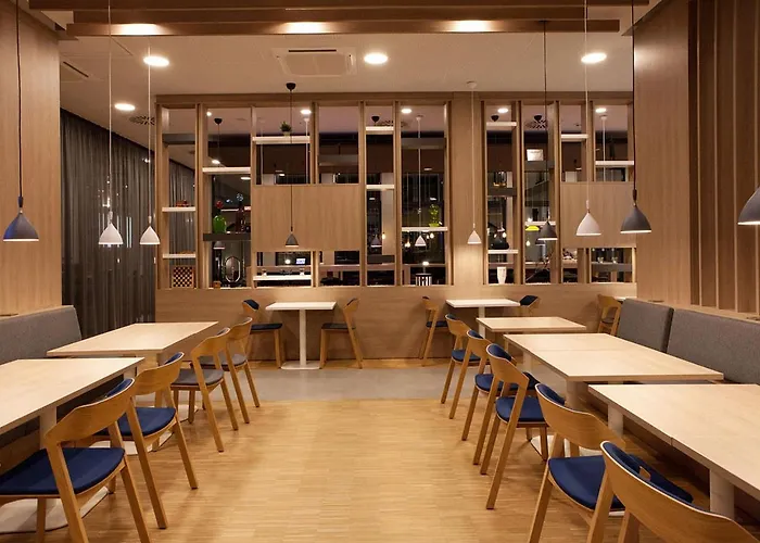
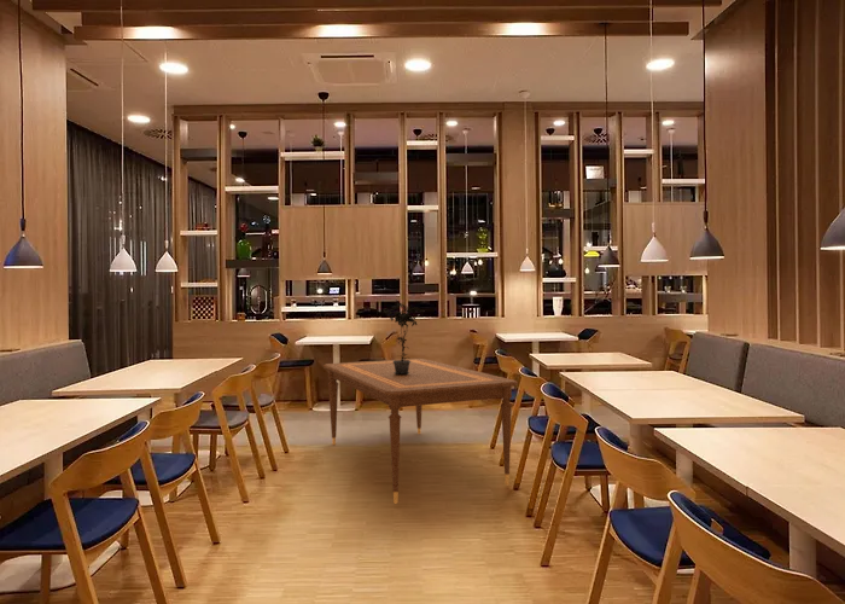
+ dining table [322,358,519,505]
+ potted plant [379,298,425,374]
